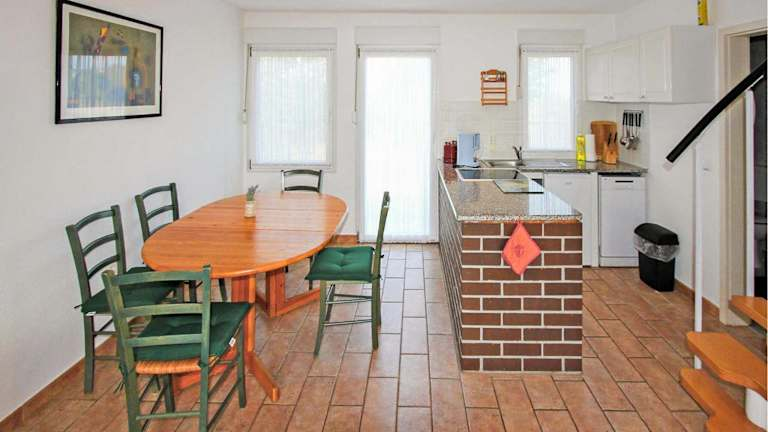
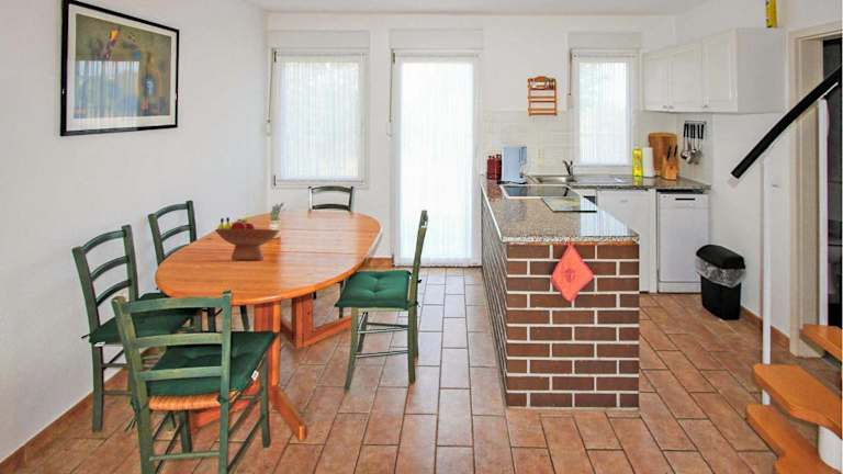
+ fruit bowl [214,216,281,261]
